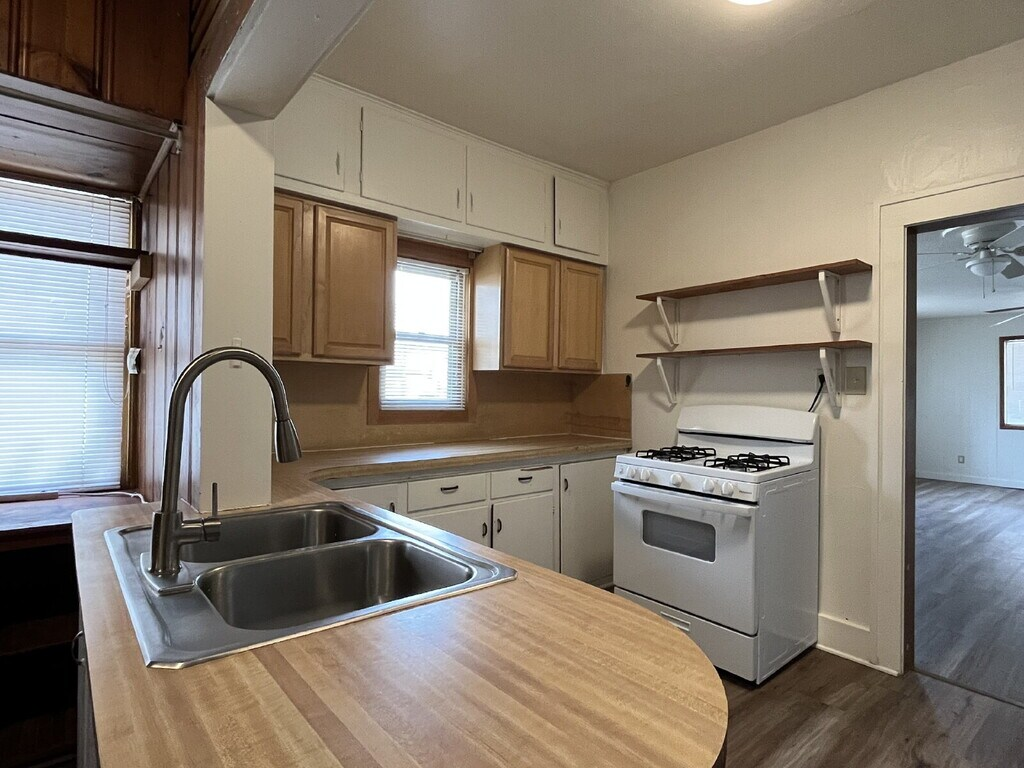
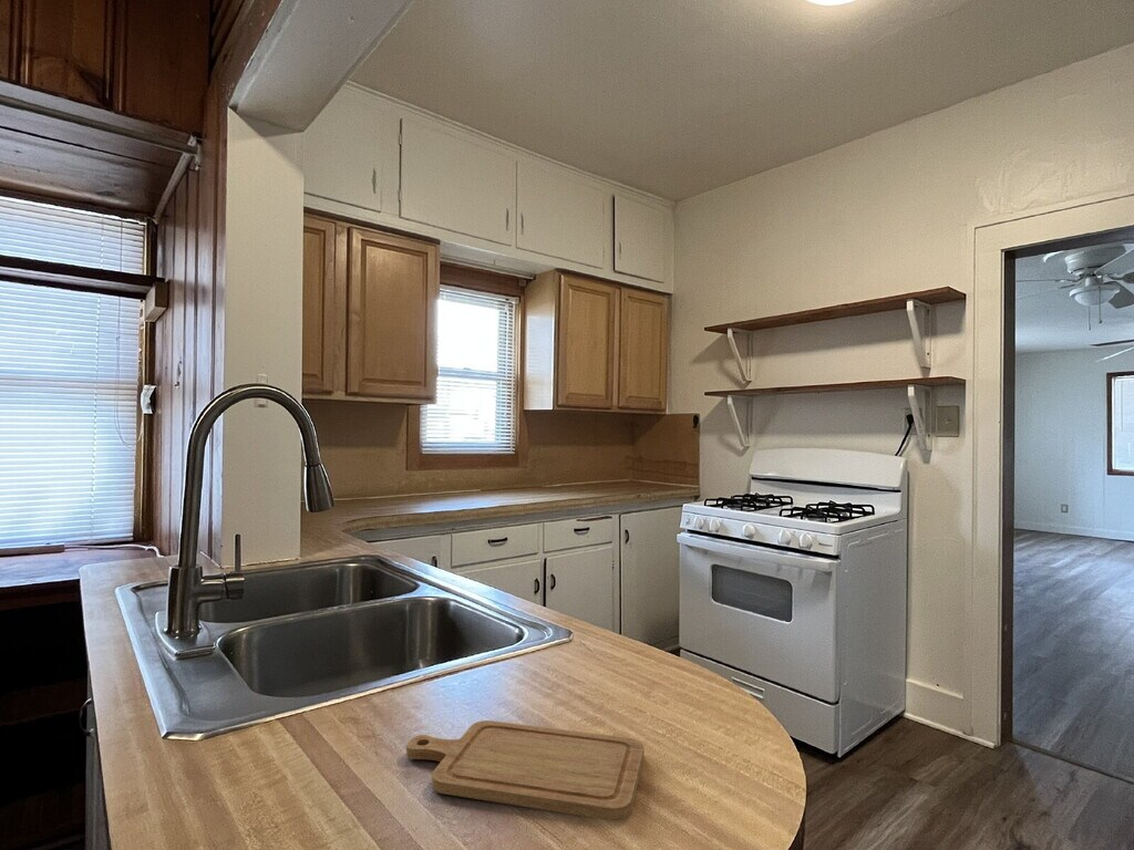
+ chopping board [405,719,645,821]
